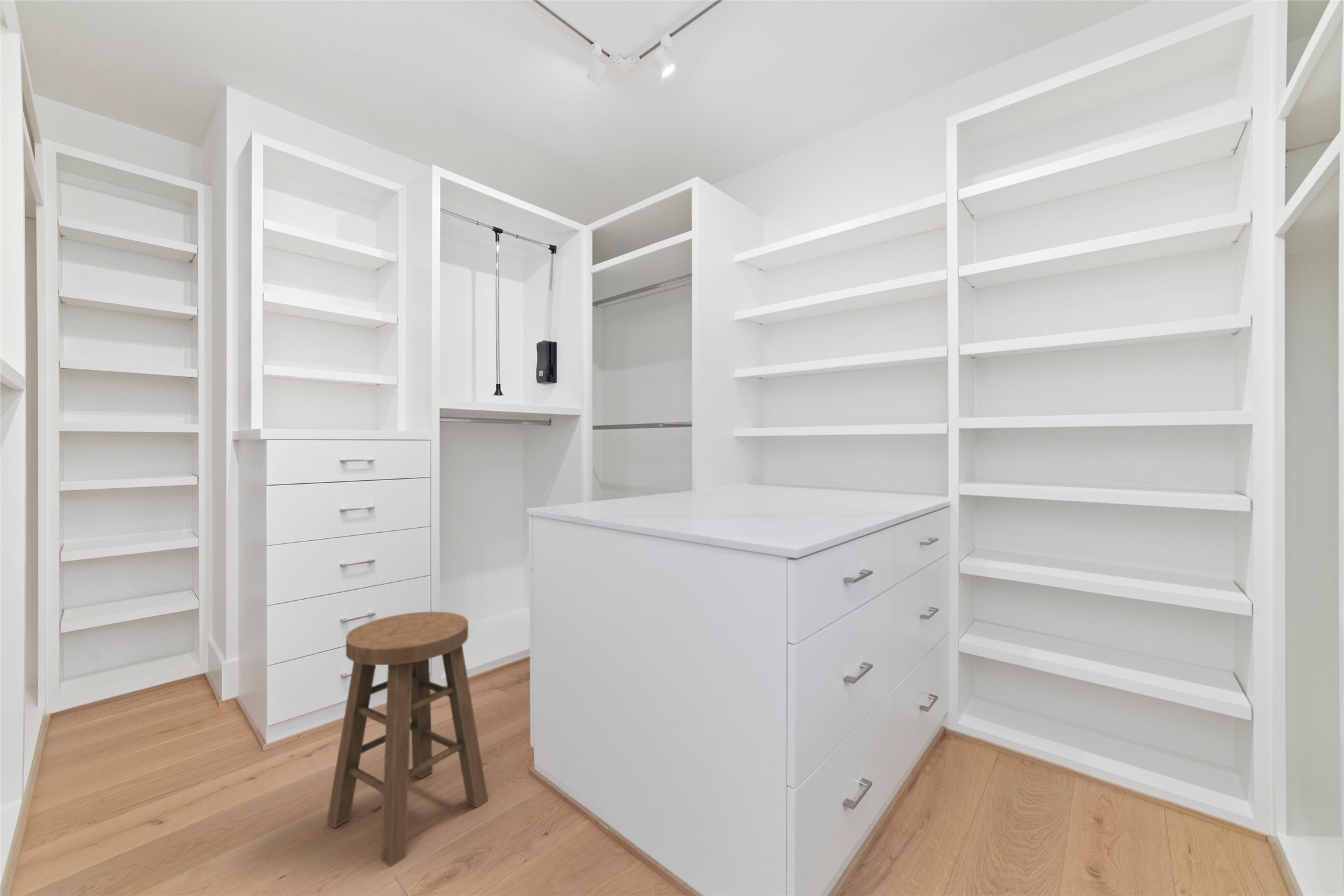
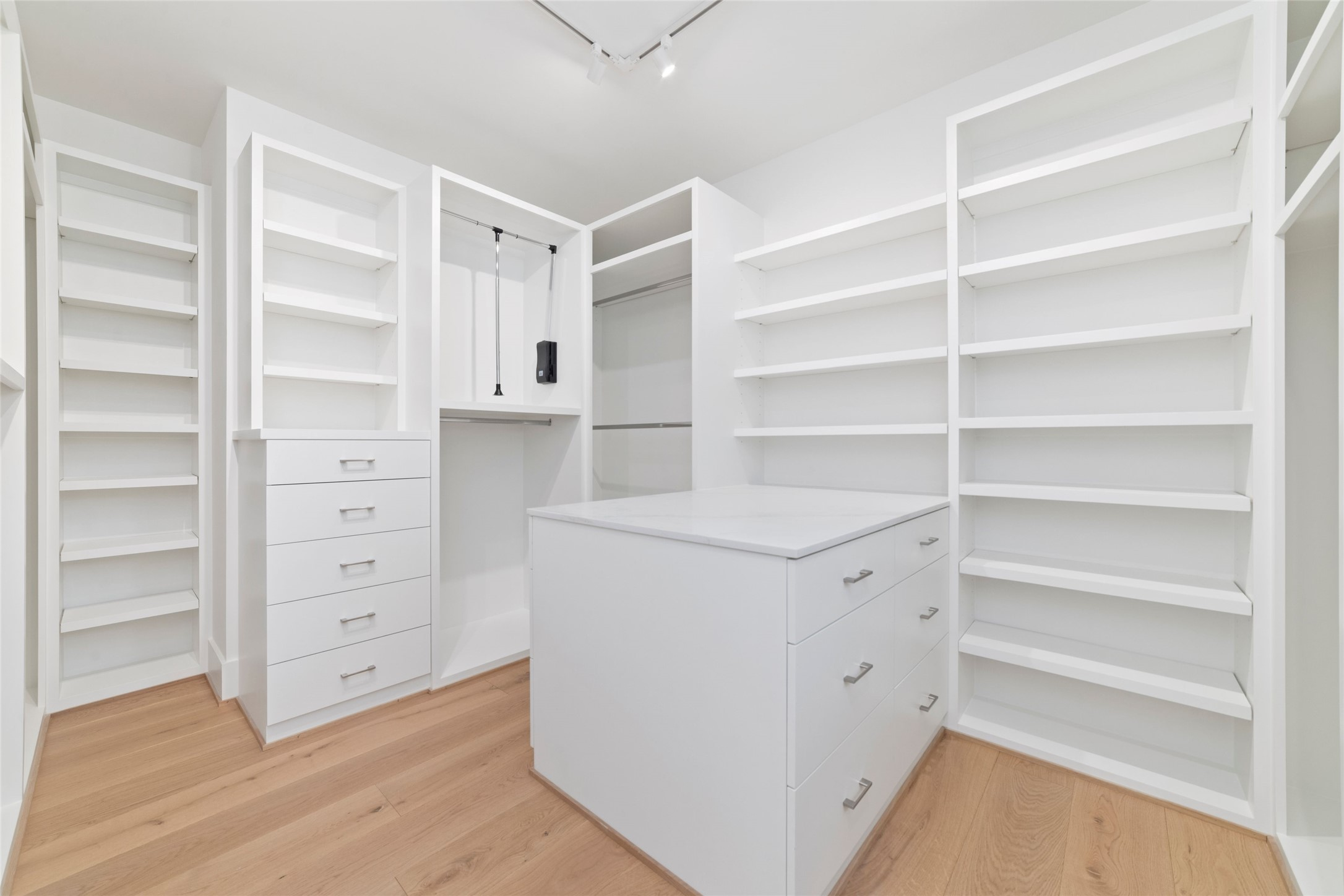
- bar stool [326,611,489,868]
